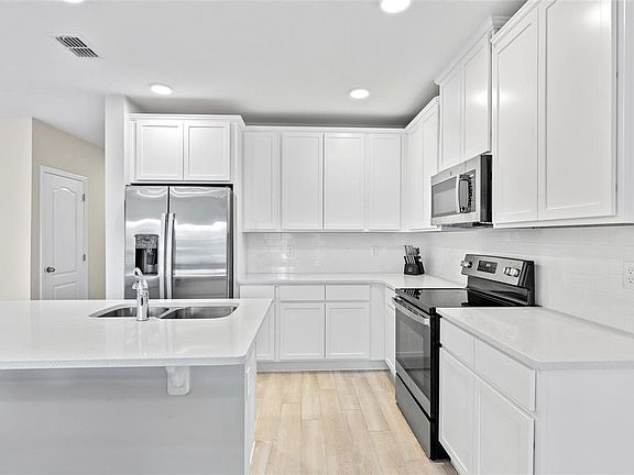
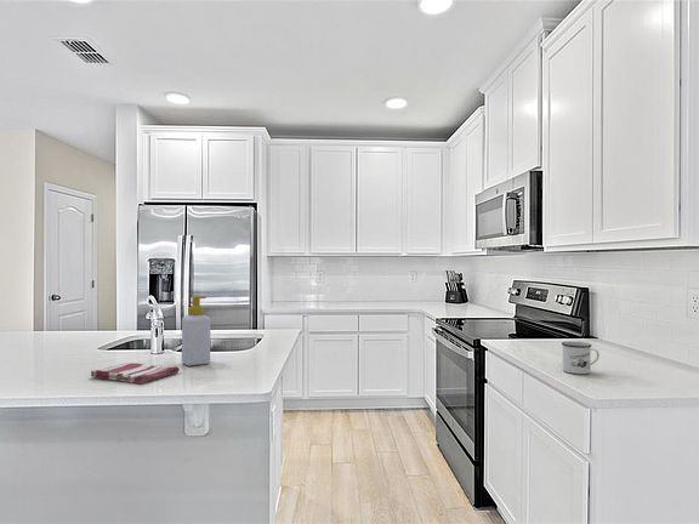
+ soap bottle [181,295,211,366]
+ dish towel [90,361,181,385]
+ mug [561,341,601,375]
